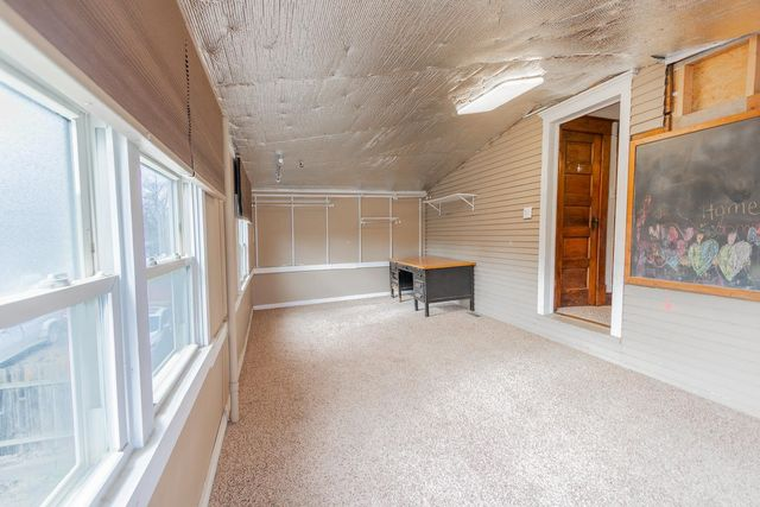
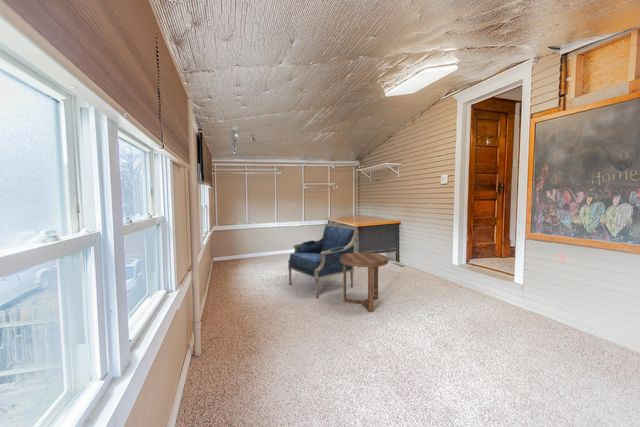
+ side table [340,252,389,313]
+ armchair [287,223,358,299]
